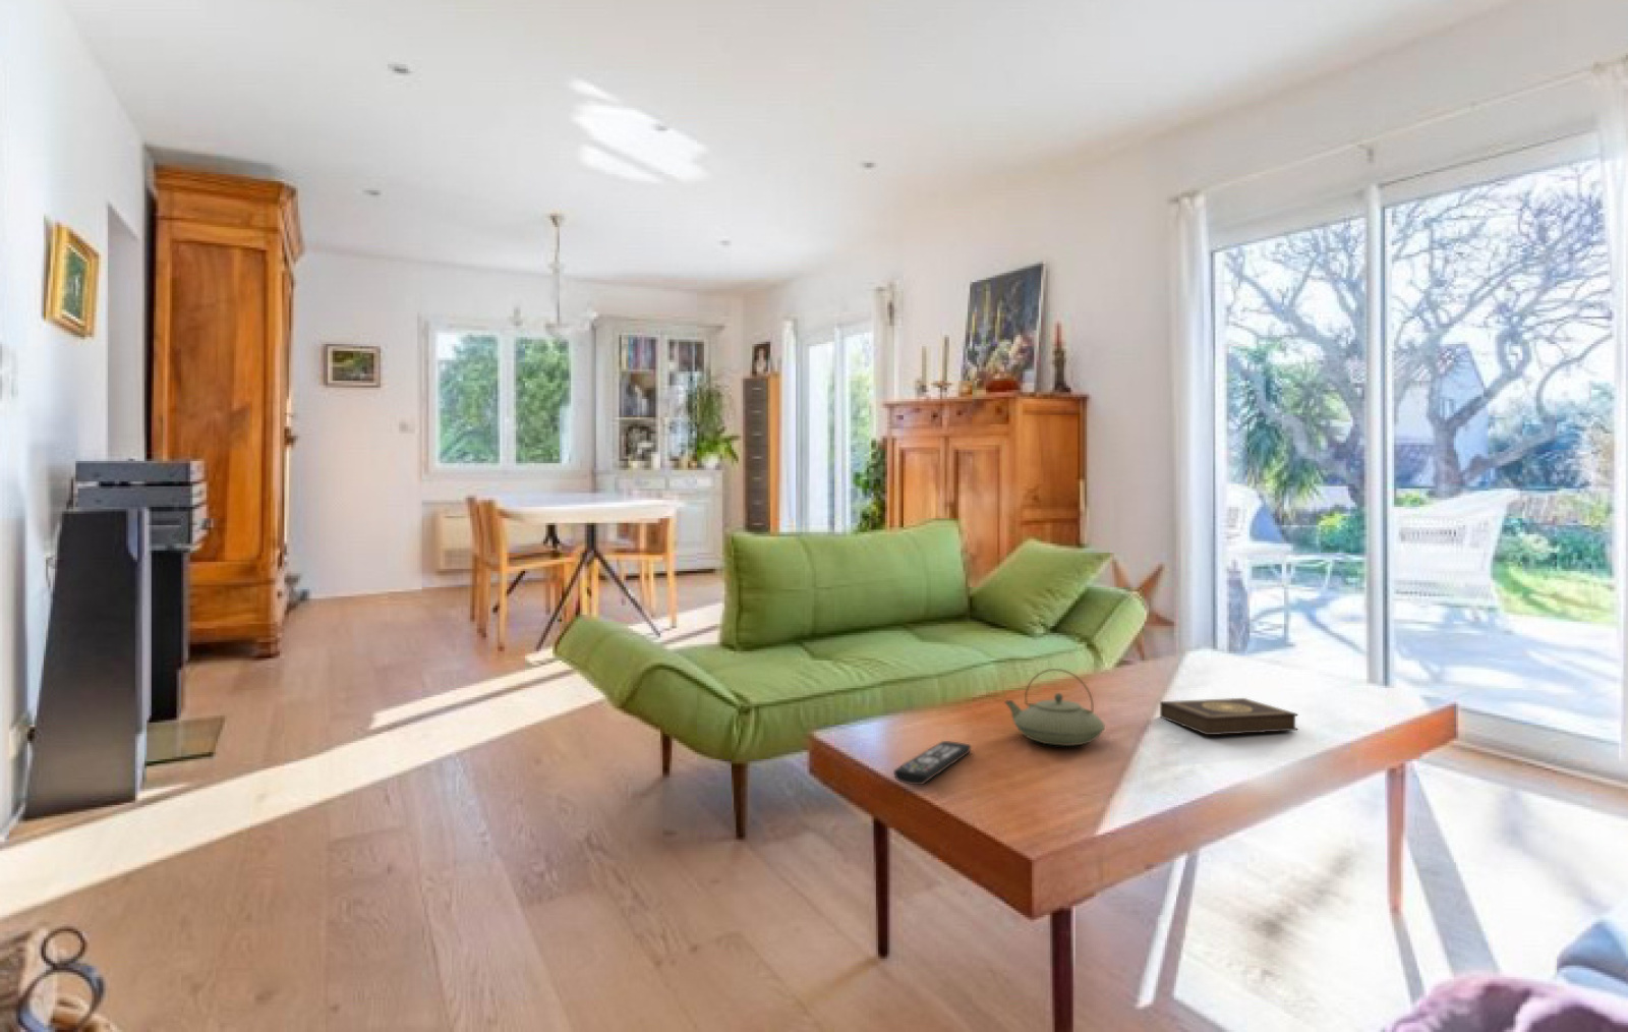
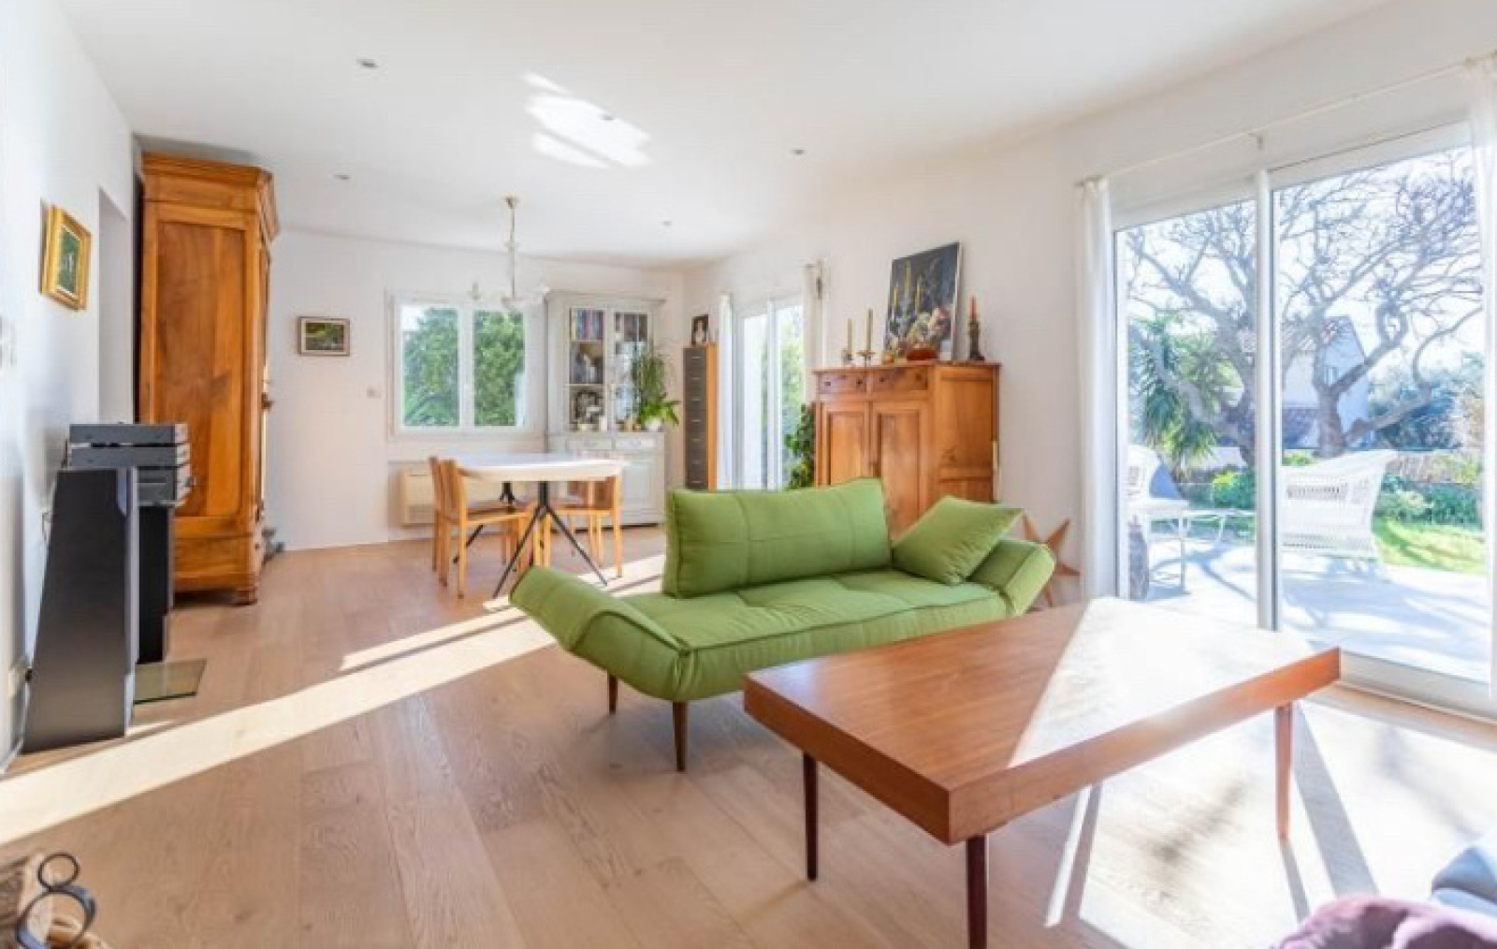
- book [1159,697,1298,735]
- teapot [1003,668,1106,747]
- remote control [892,740,972,785]
